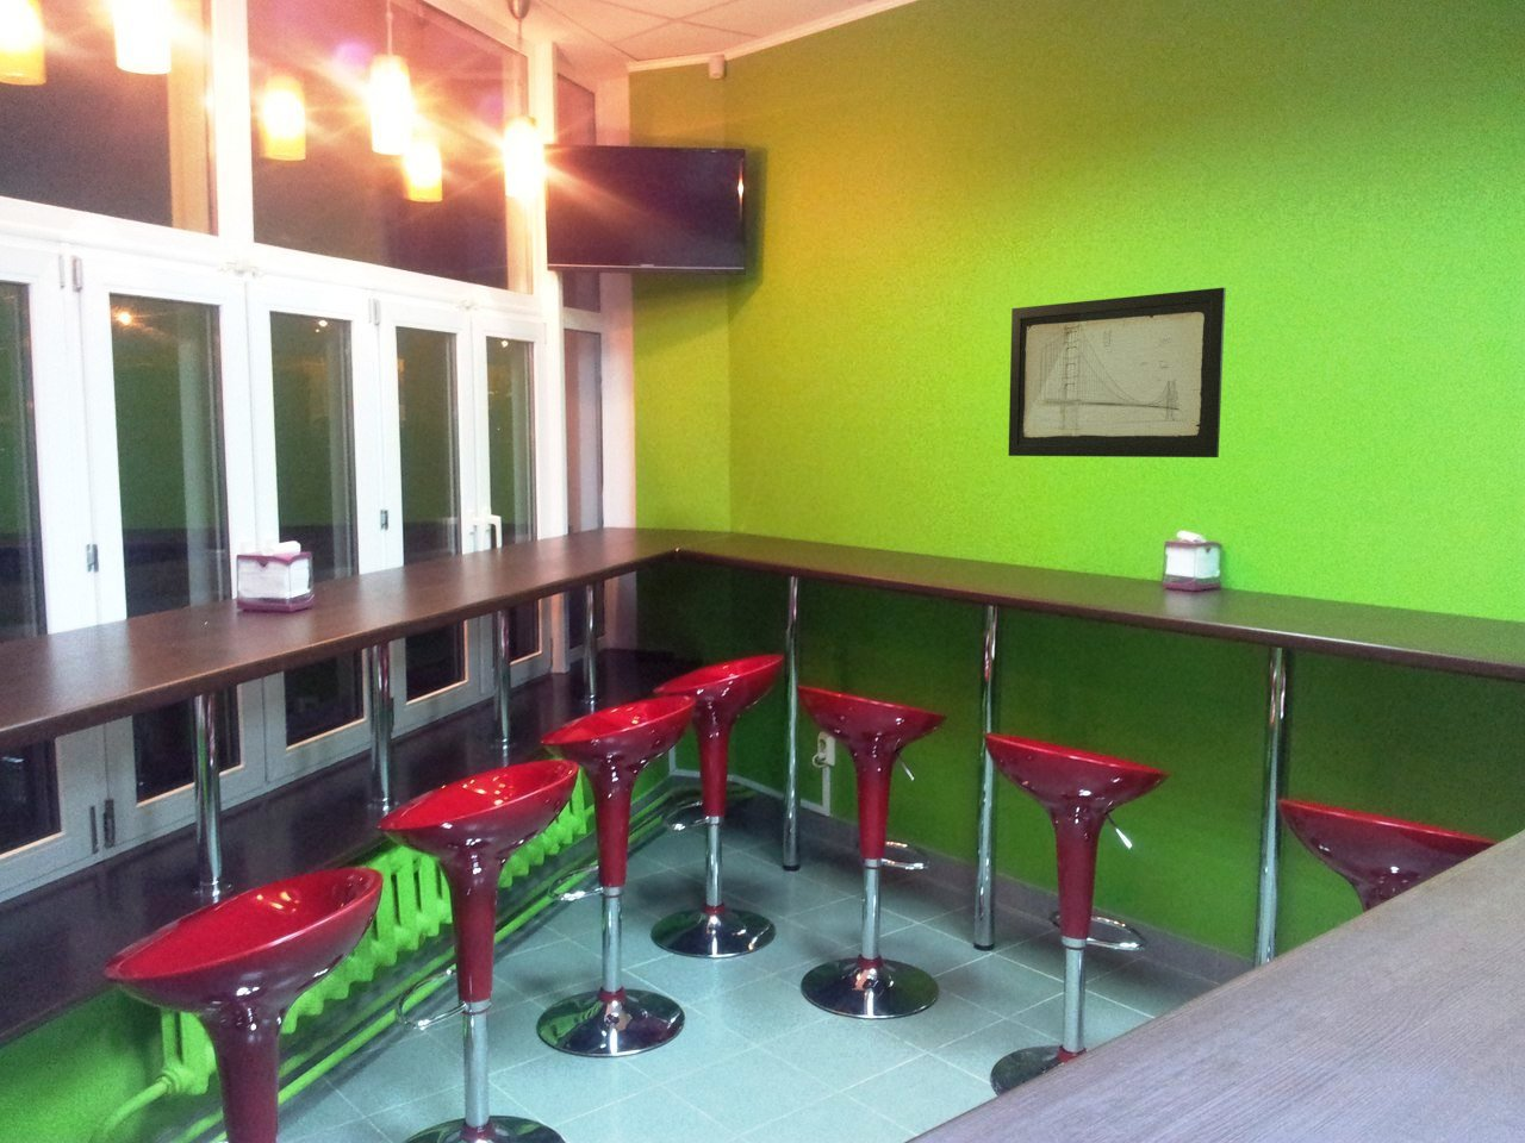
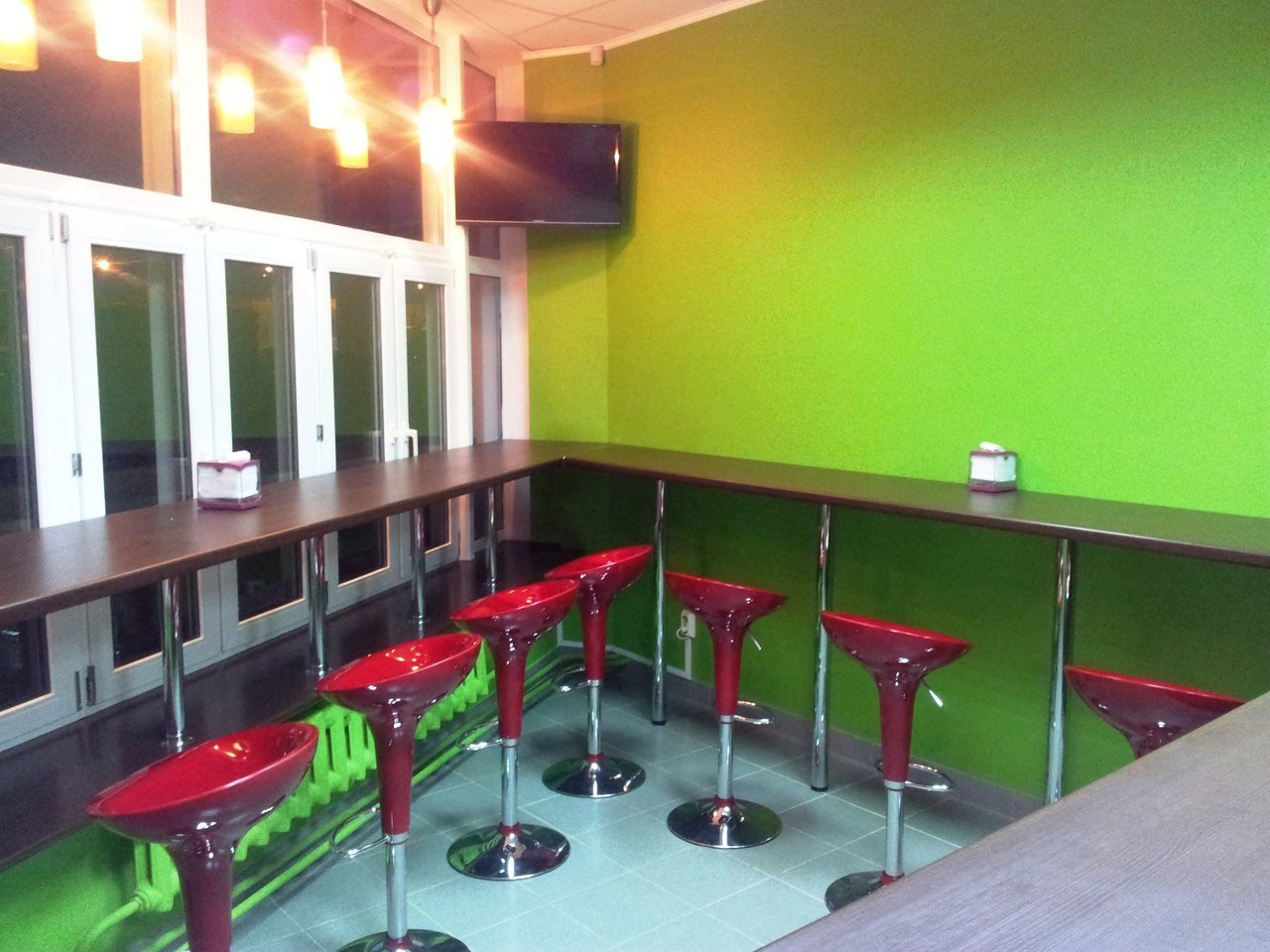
- wall art [1006,286,1227,459]
